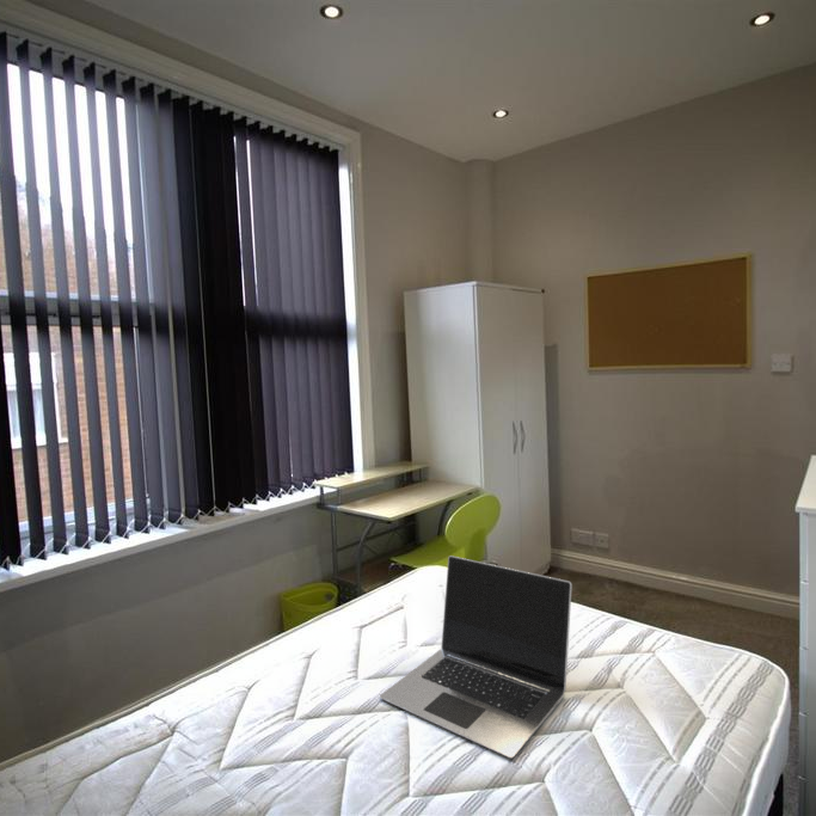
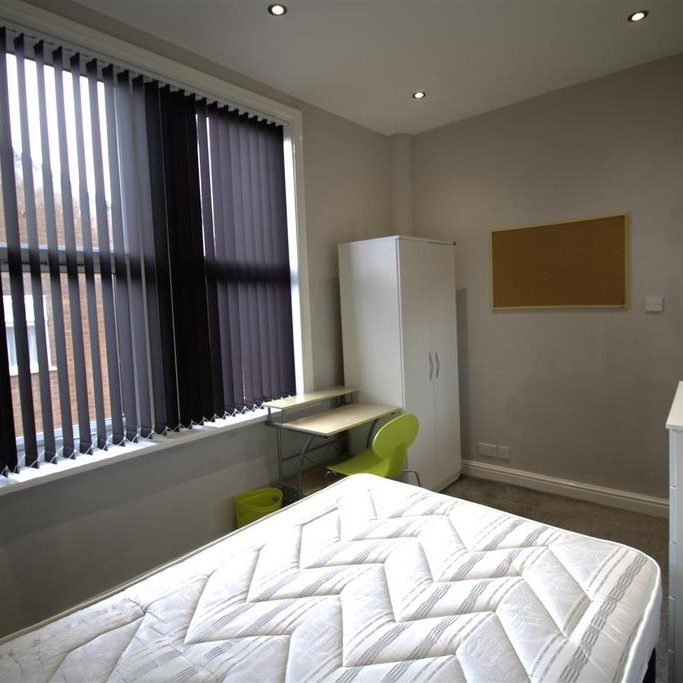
- laptop [379,554,573,760]
